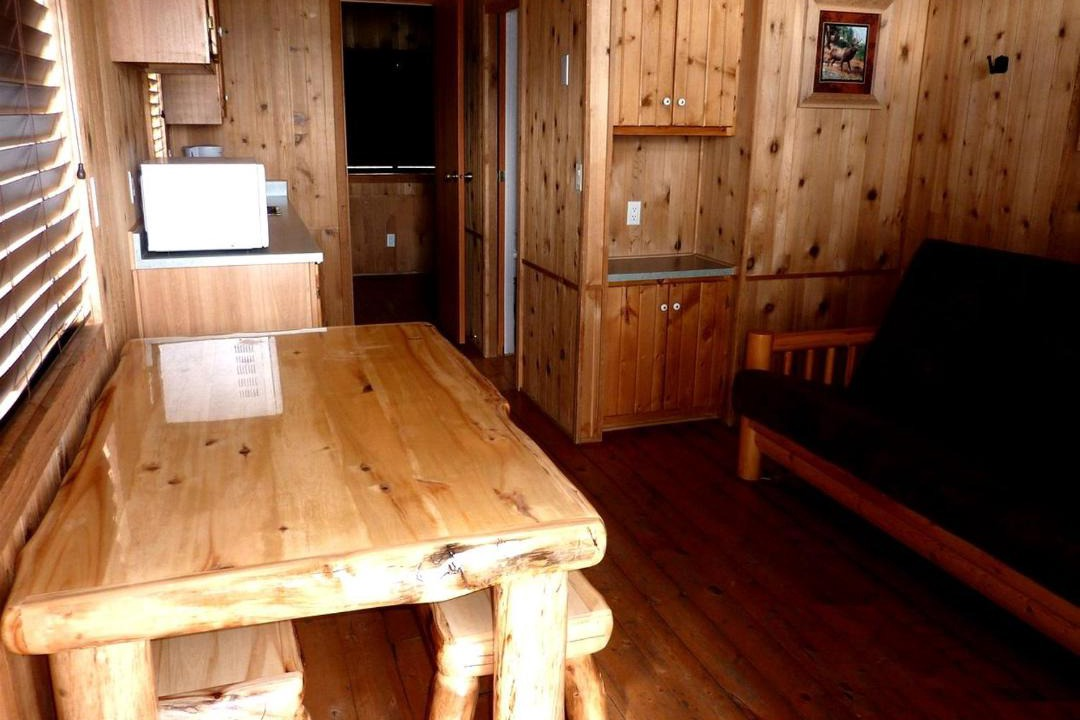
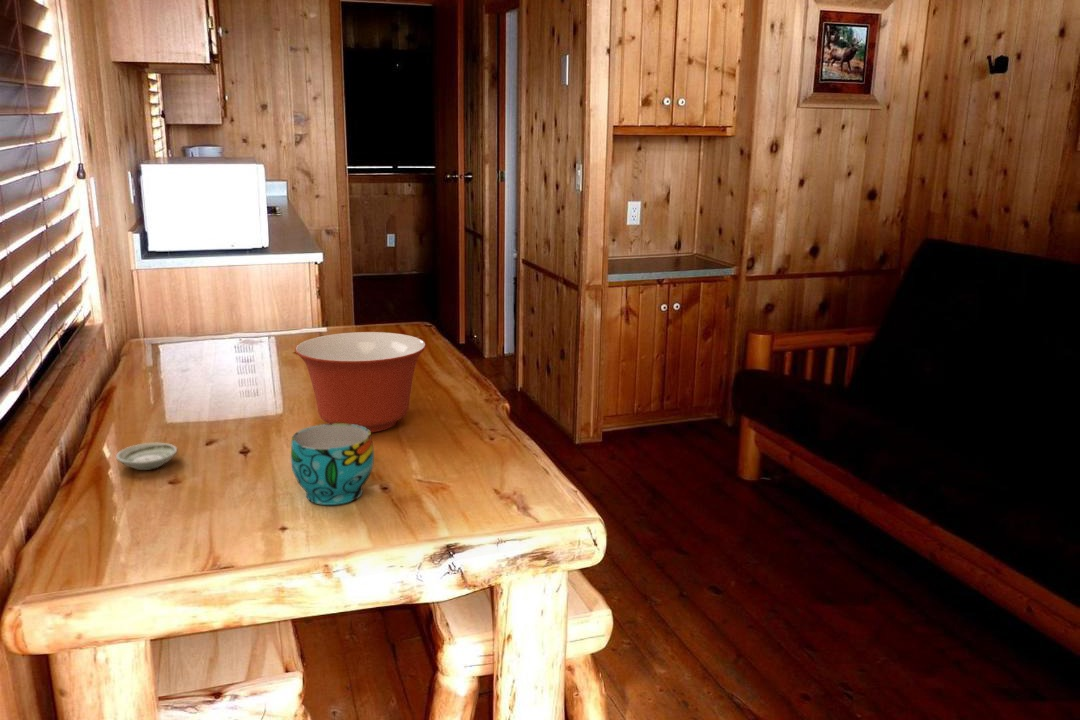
+ mixing bowl [294,331,427,433]
+ cup [290,423,375,506]
+ saucer [115,442,178,471]
